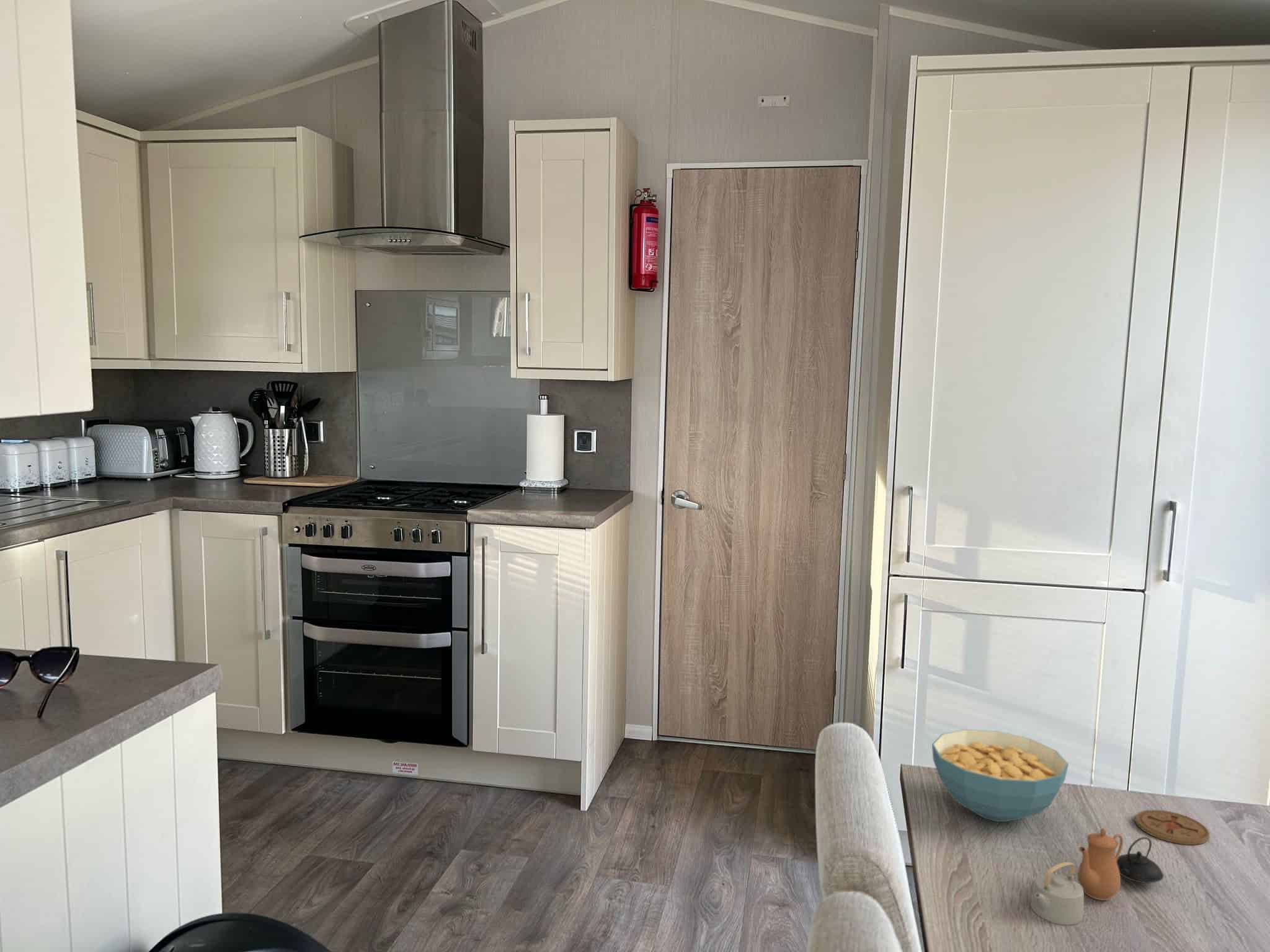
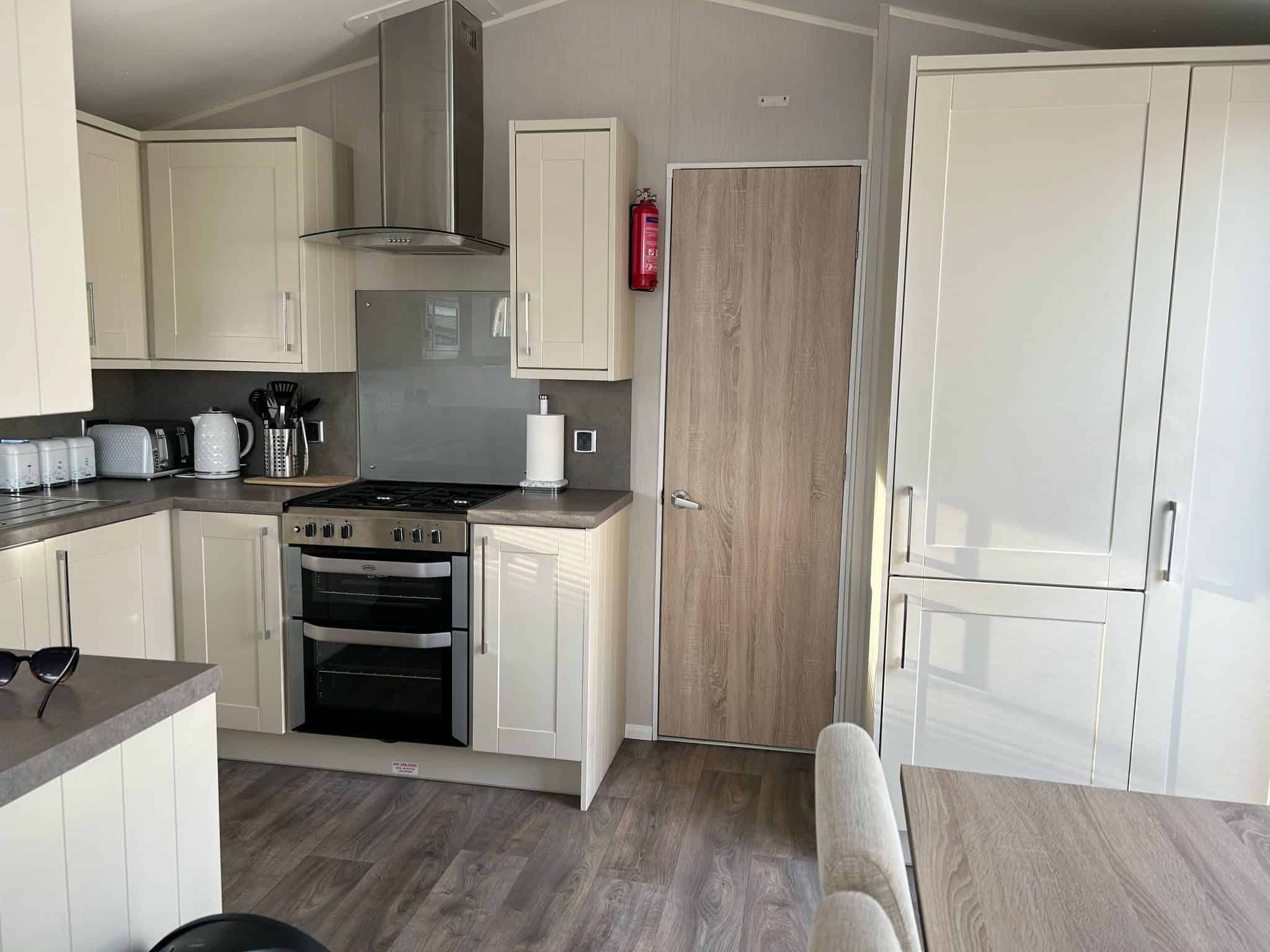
- coaster [1135,809,1210,845]
- cereal bowl [931,729,1069,822]
- teapot [1030,827,1165,926]
